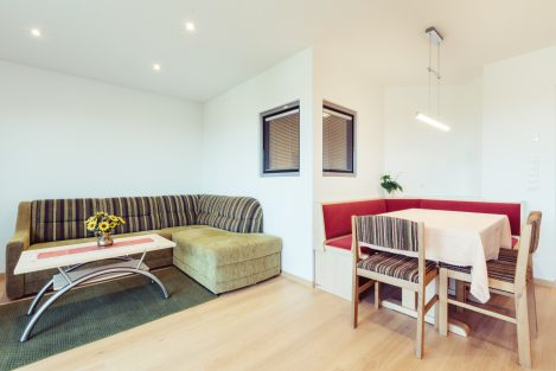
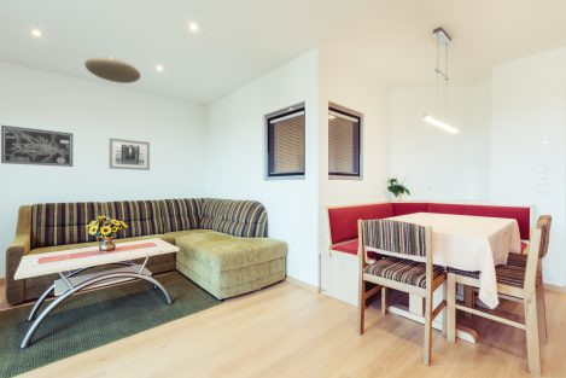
+ ceiling light [83,56,141,85]
+ wall art [109,136,151,171]
+ wall art [0,124,74,168]
